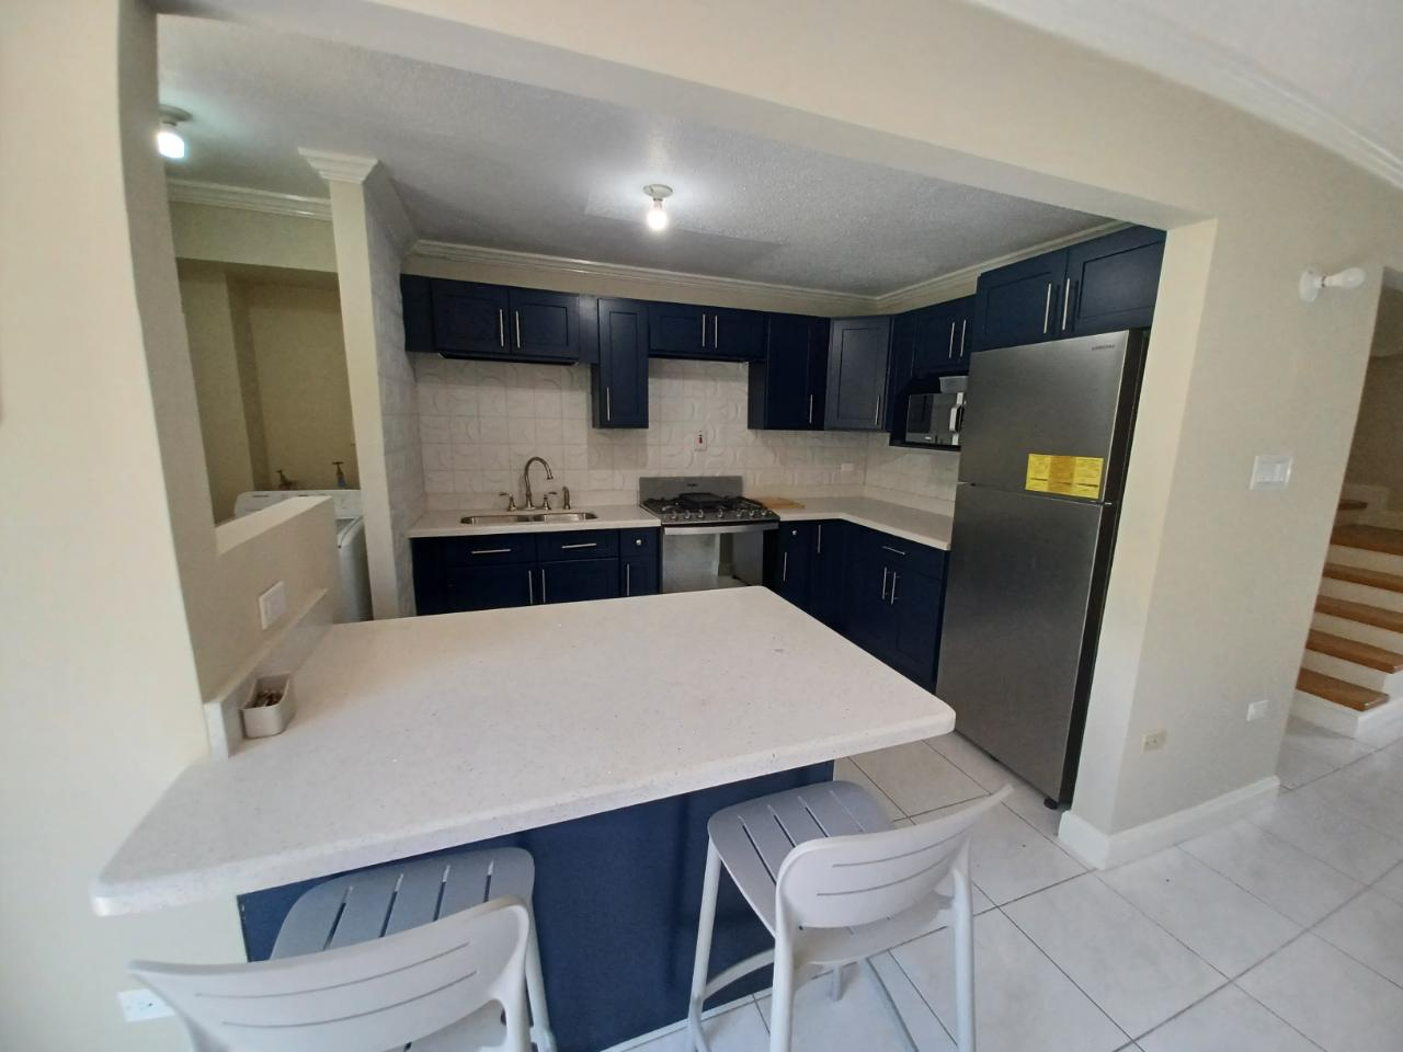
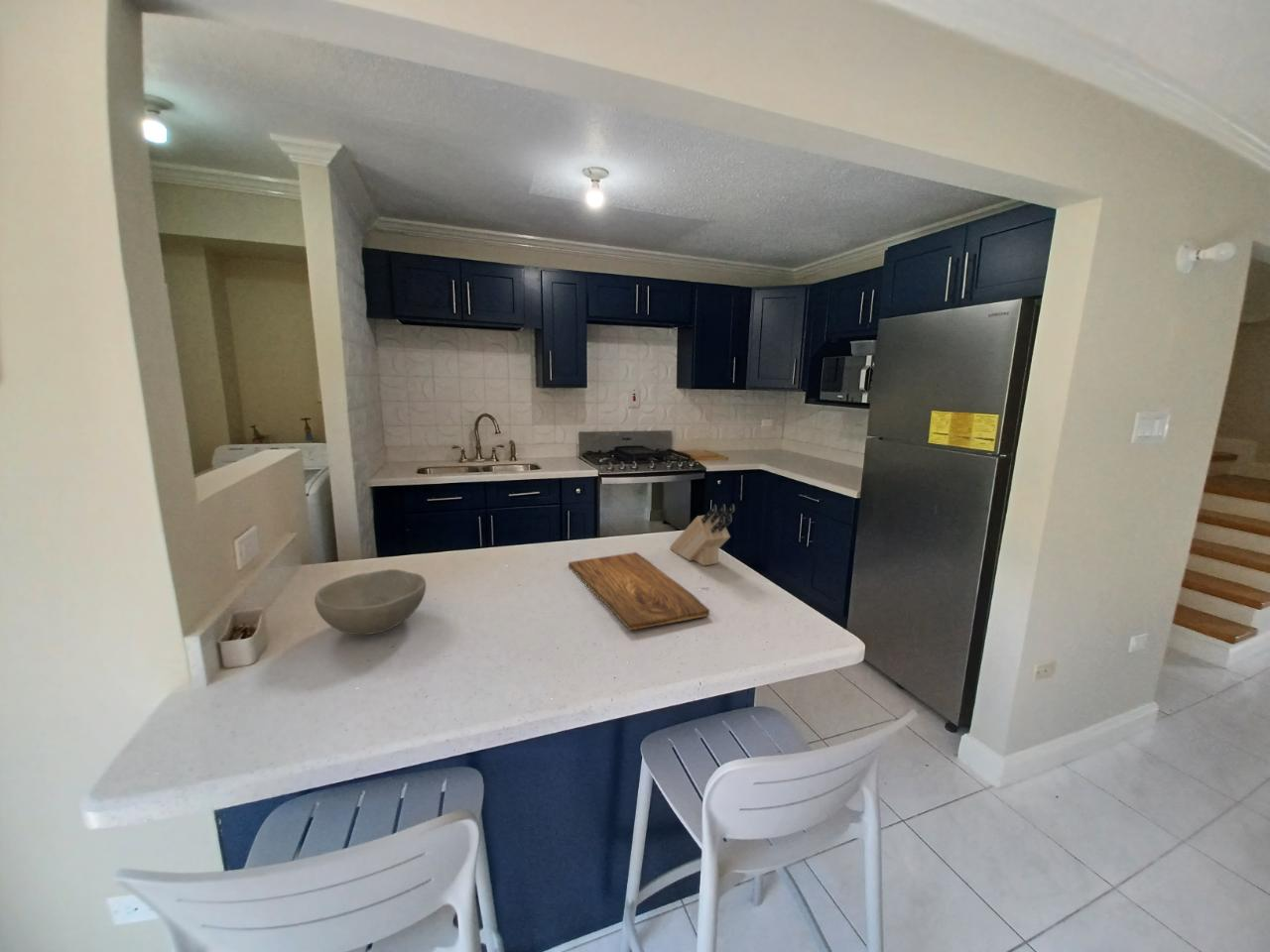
+ knife block [669,503,736,566]
+ bowl [314,568,427,636]
+ cutting board [568,551,710,631]
